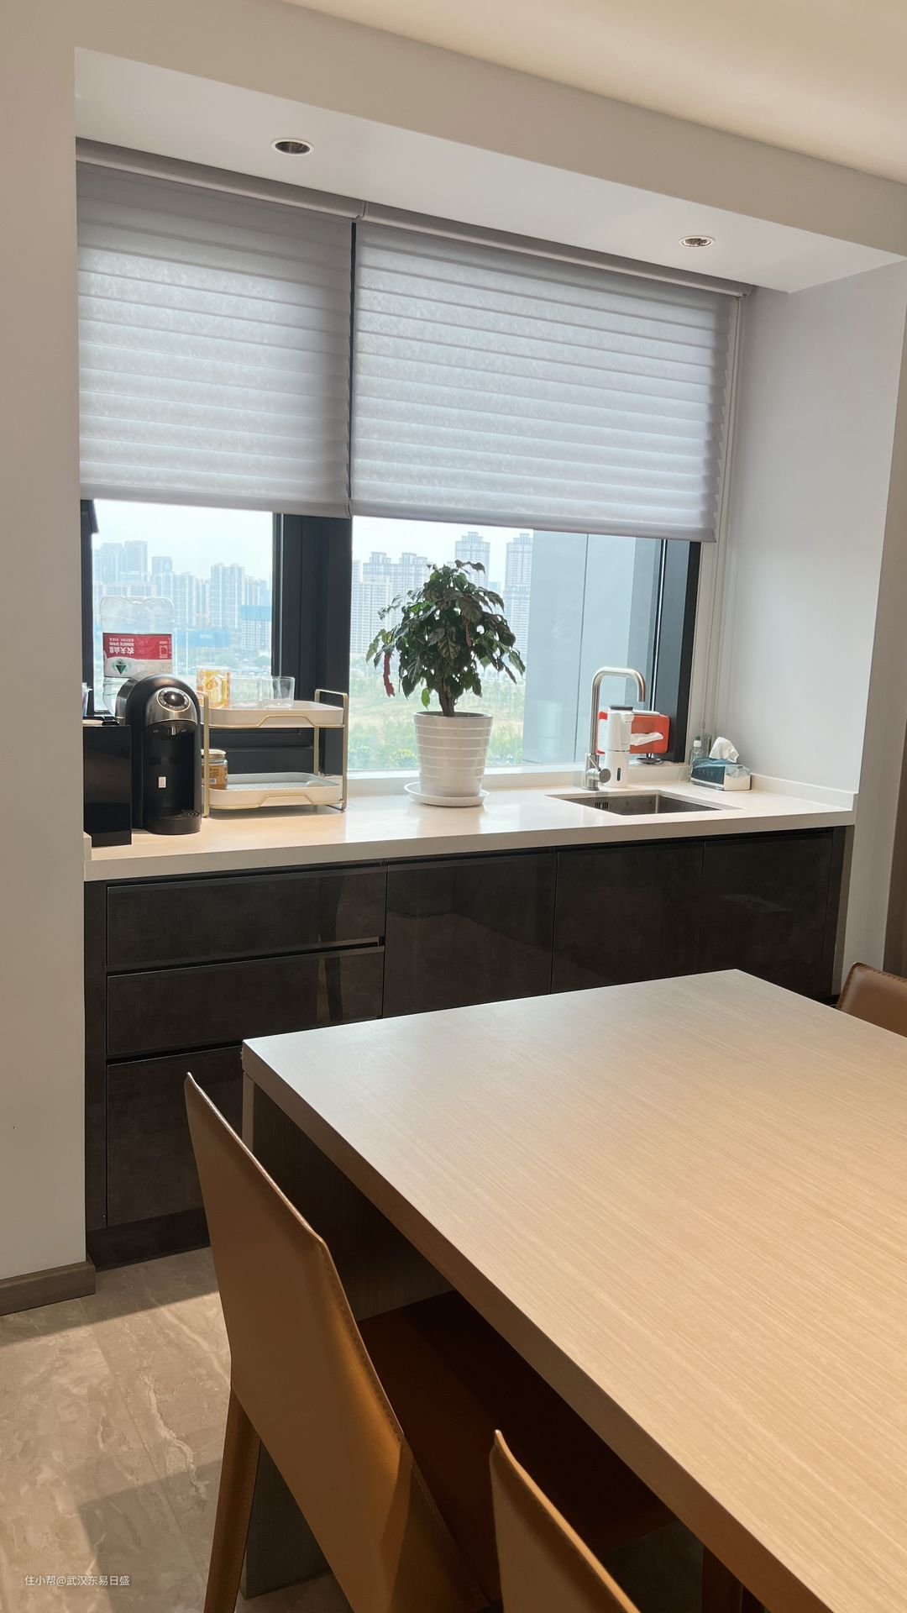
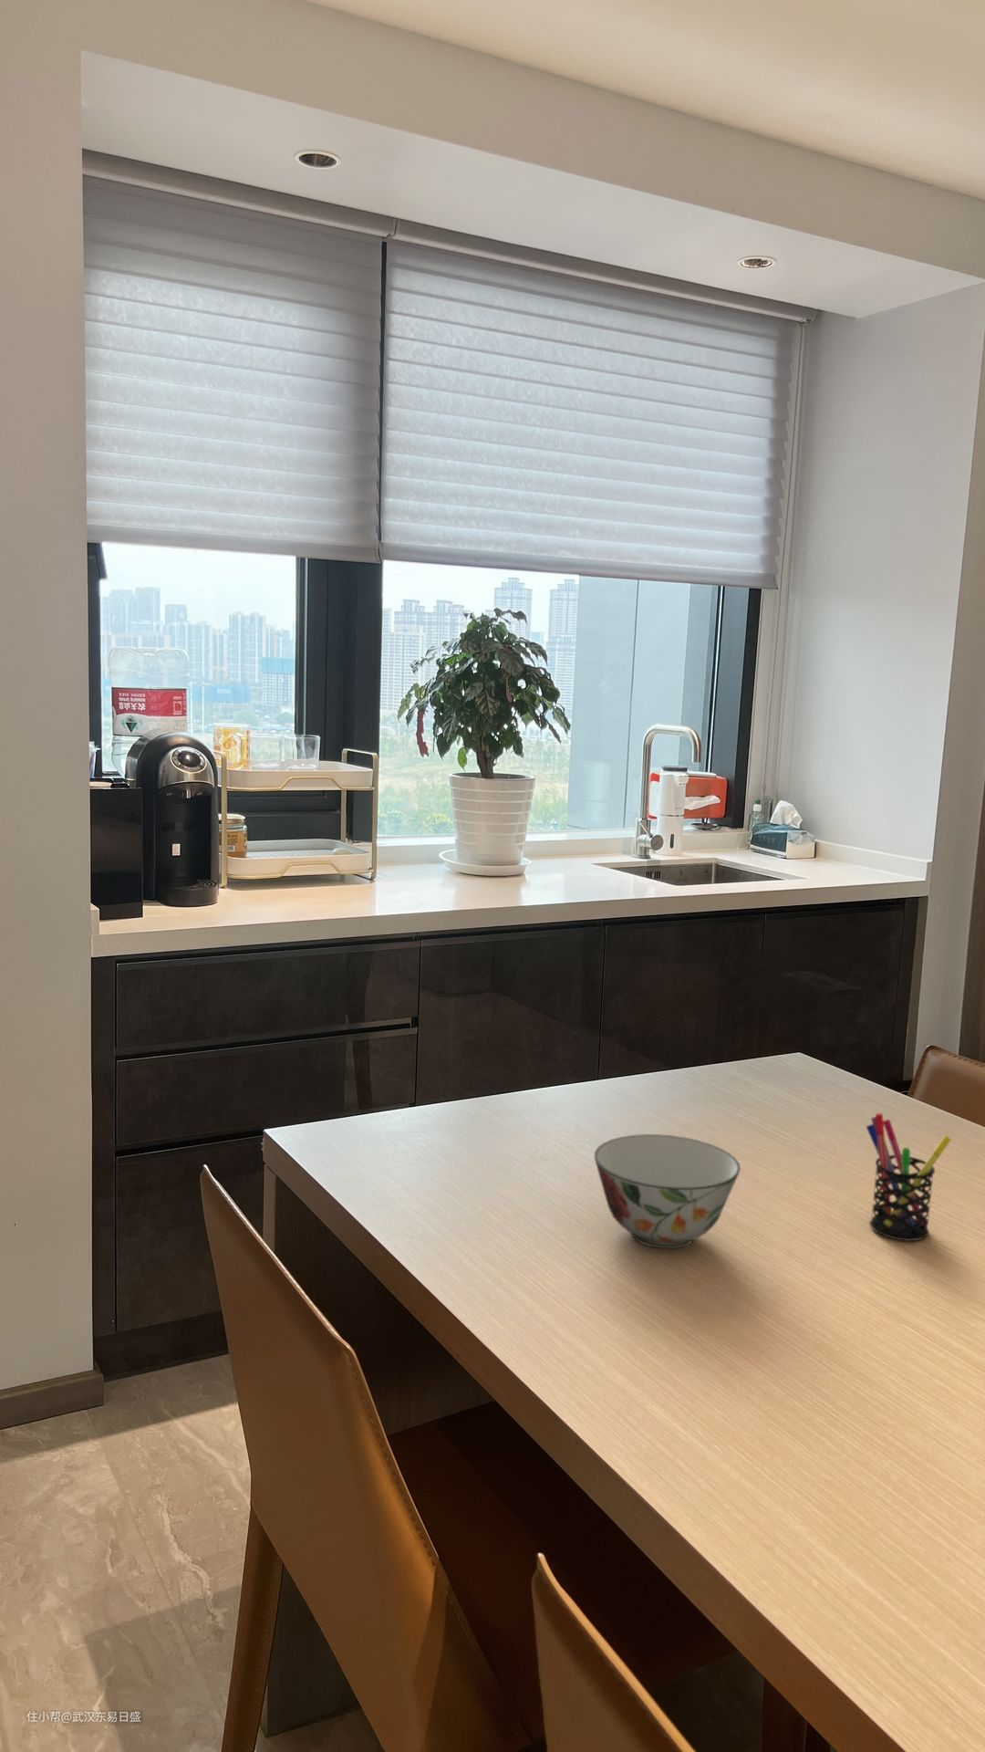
+ pen holder [866,1112,953,1242]
+ soup bowl [594,1134,742,1249]
